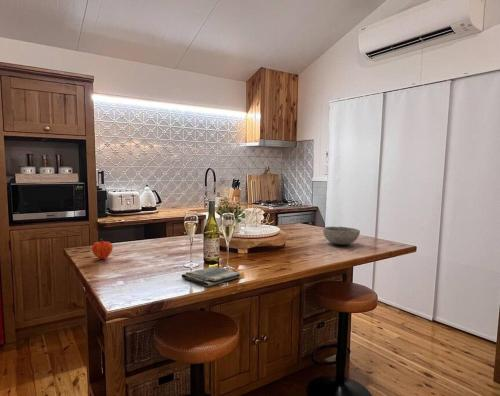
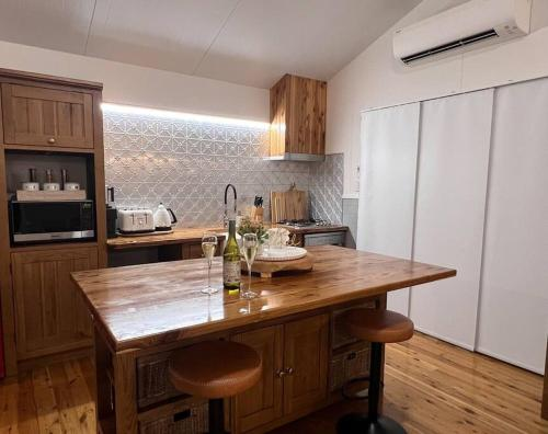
- bowl [322,226,361,246]
- dish towel [180,265,241,287]
- fruit [91,238,114,261]
